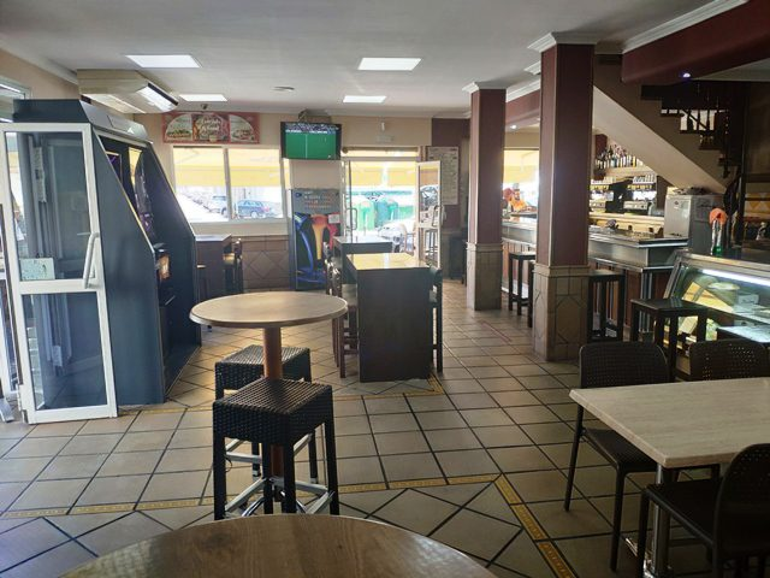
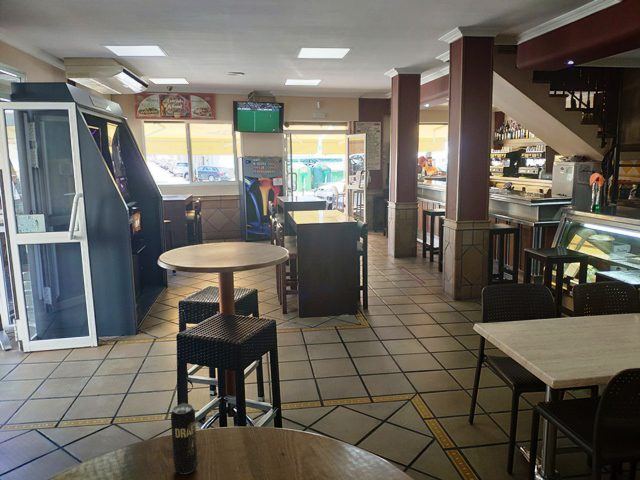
+ beverage can [170,402,199,475]
